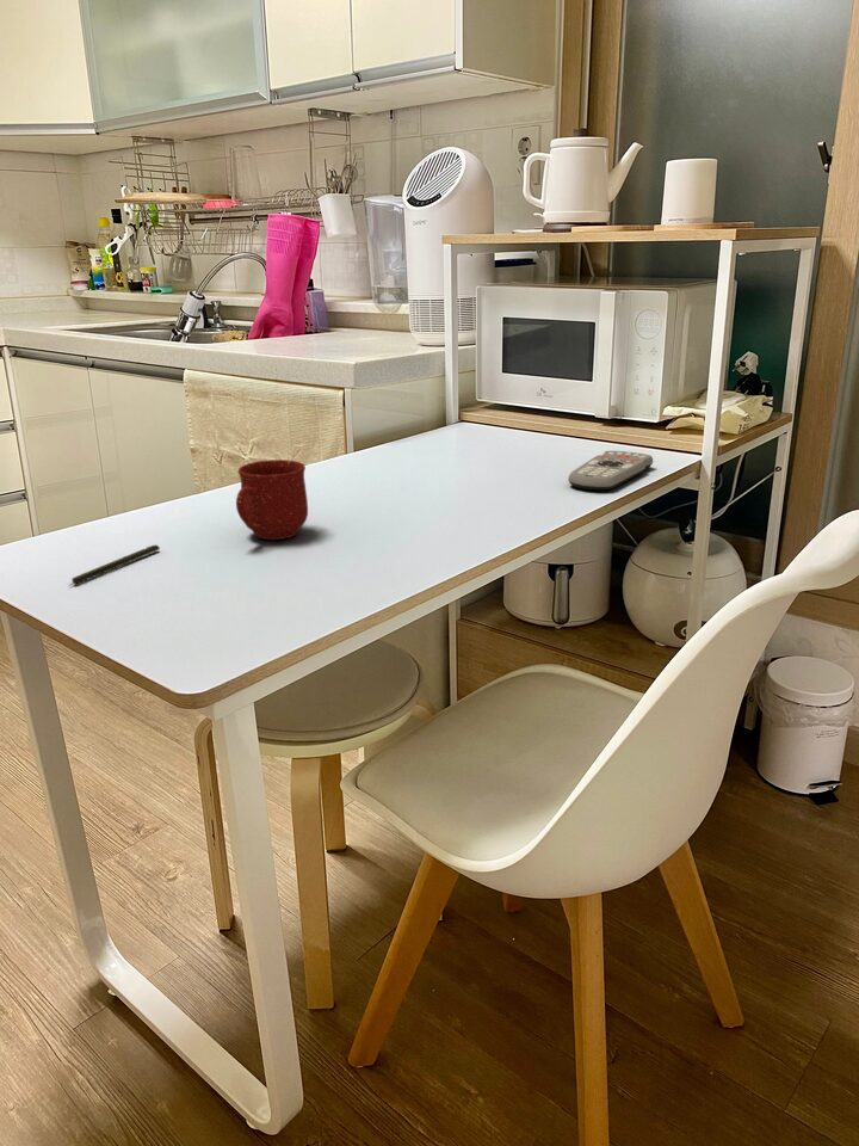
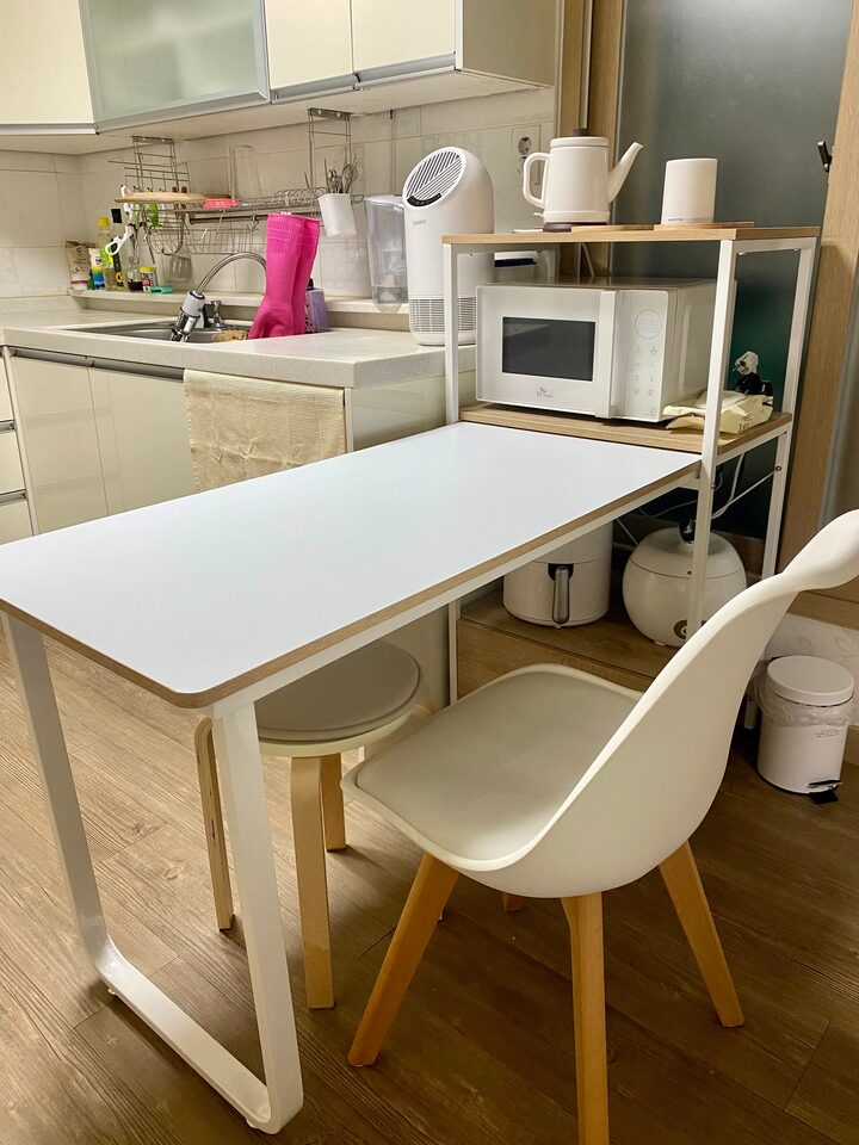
- pen [69,544,161,586]
- remote control [567,450,654,491]
- mug [235,458,309,541]
